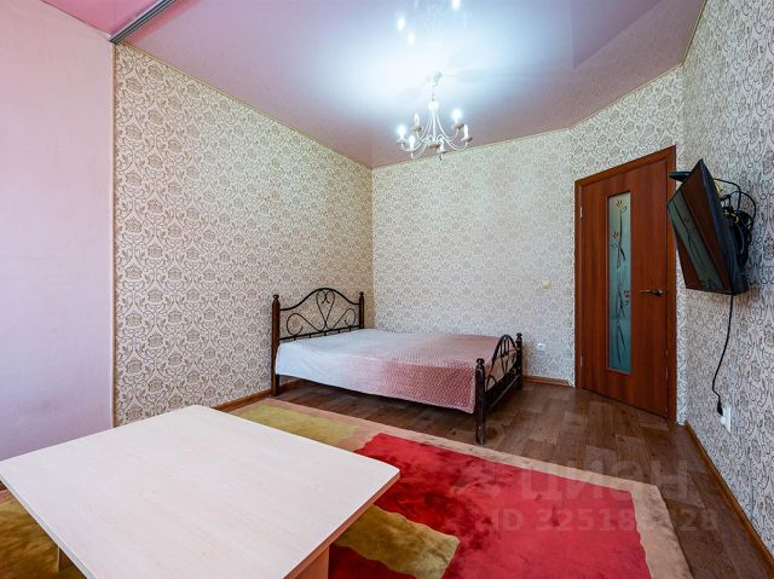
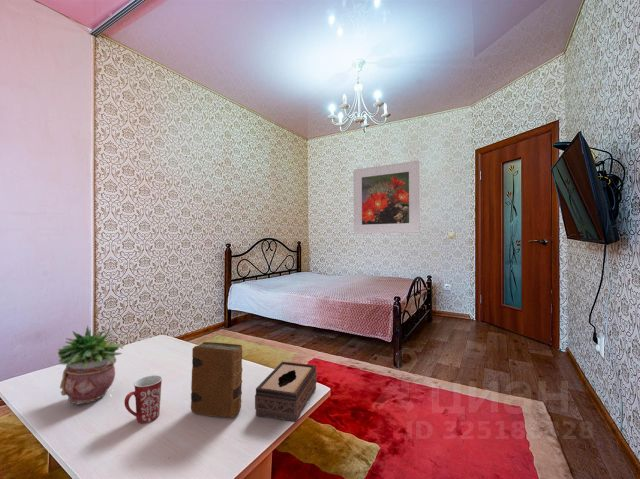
+ mug [124,374,163,424]
+ potted plant [57,325,125,406]
+ tissue box [254,360,318,423]
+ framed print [352,159,421,235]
+ book [190,341,244,418]
